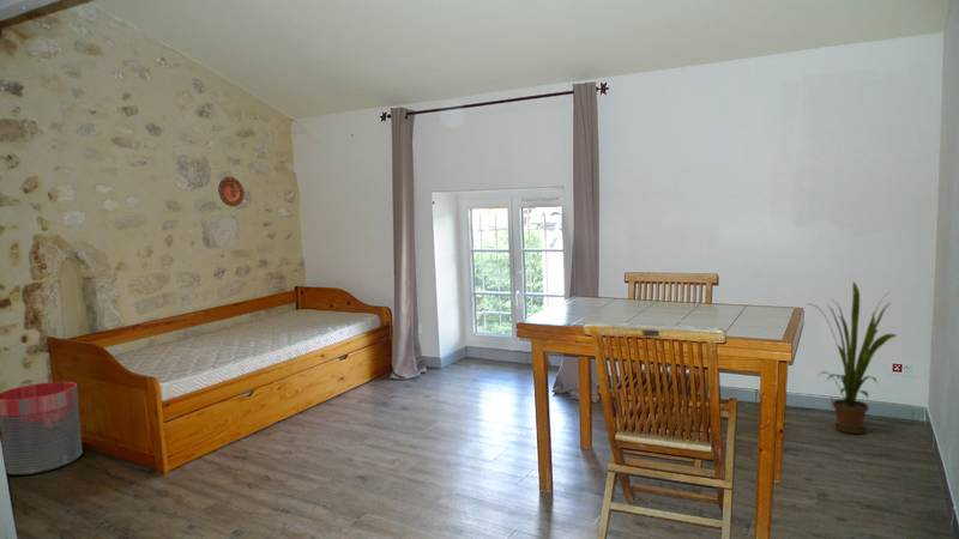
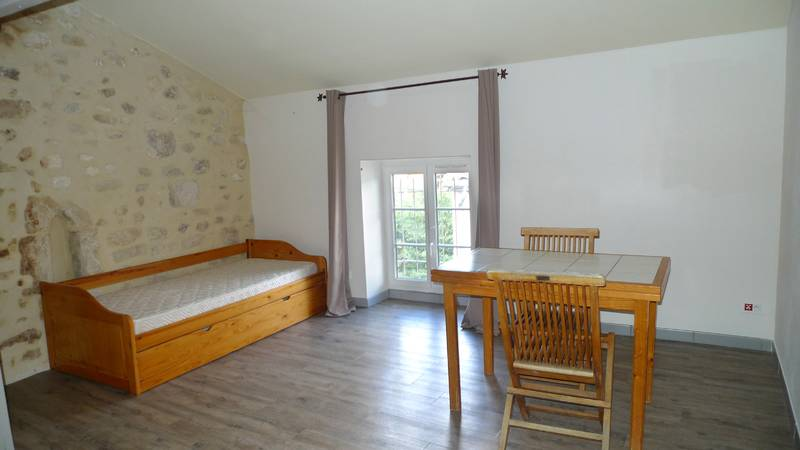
- house plant [804,280,898,435]
- decorative plate [217,176,245,207]
- trash can [0,381,84,476]
